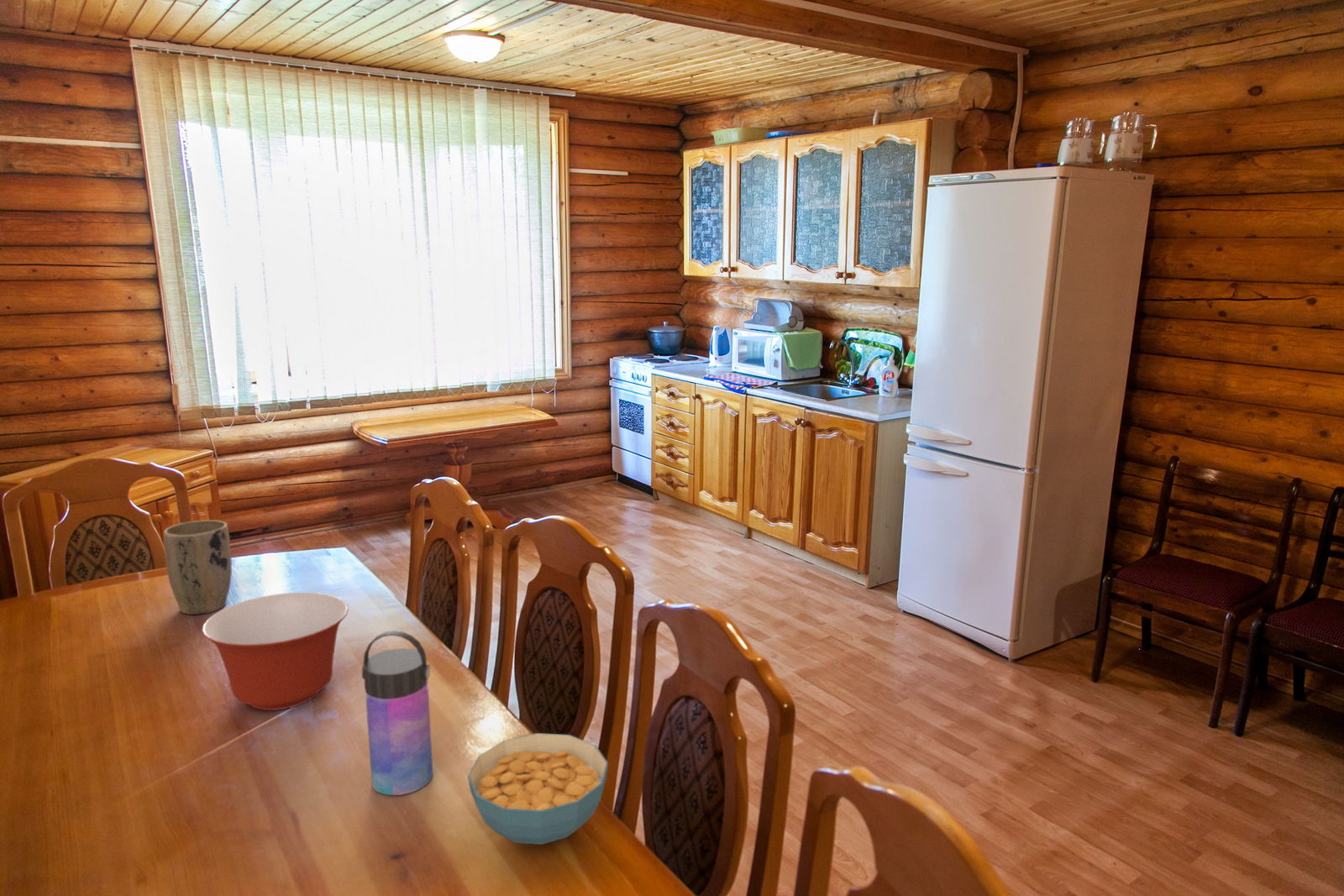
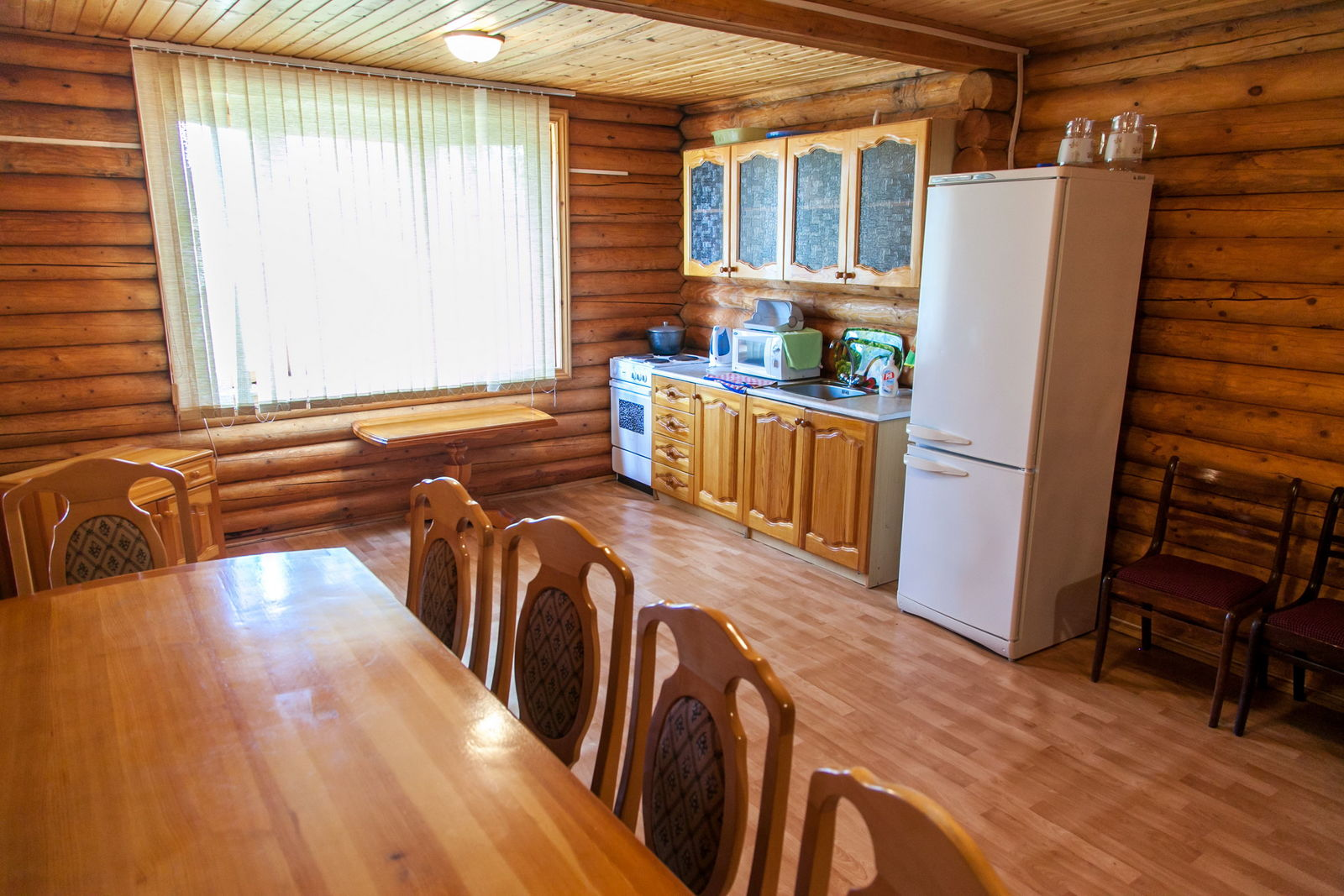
- mixing bowl [201,592,349,711]
- plant pot [163,519,233,616]
- cereal bowl [467,732,609,846]
- water bottle [361,630,433,796]
